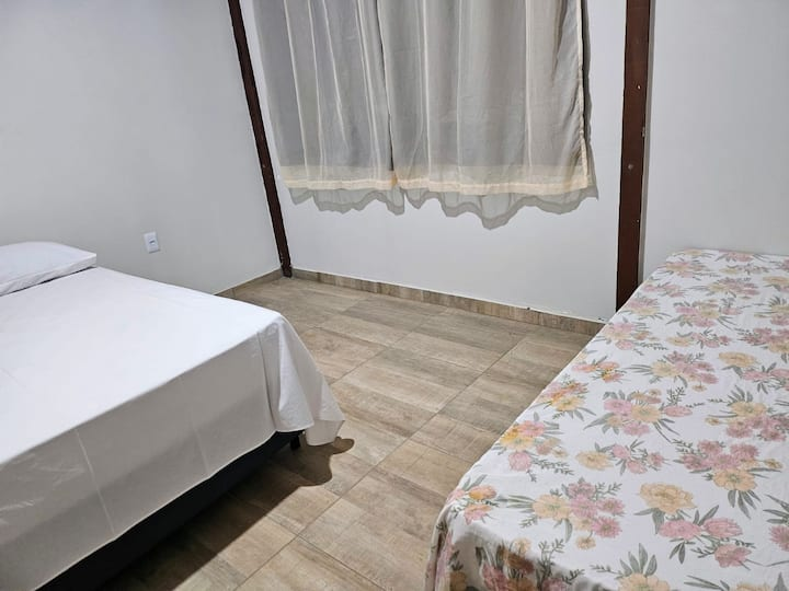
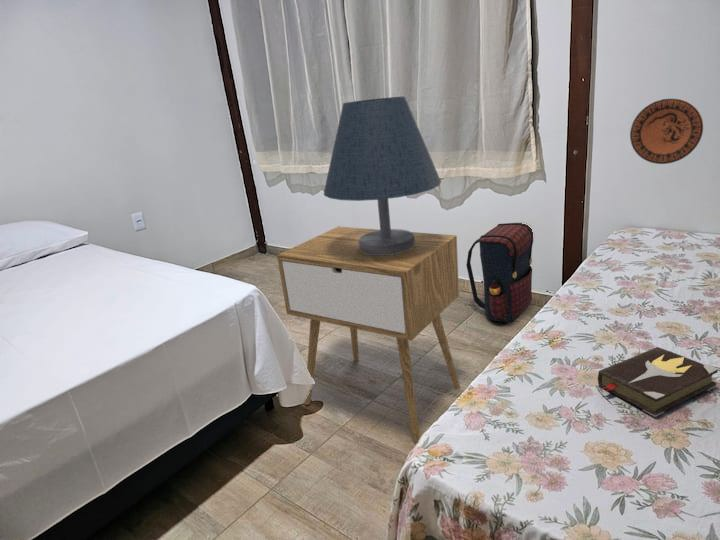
+ table lamp [323,95,442,255]
+ hardback book [597,346,719,418]
+ decorative plate [629,98,704,165]
+ nightstand [276,225,461,443]
+ satchel [465,222,534,324]
